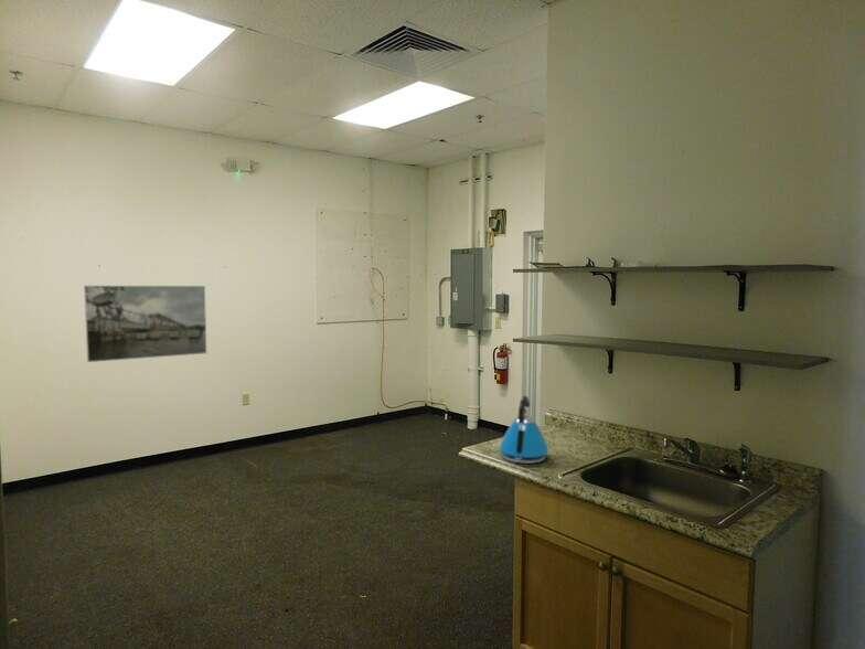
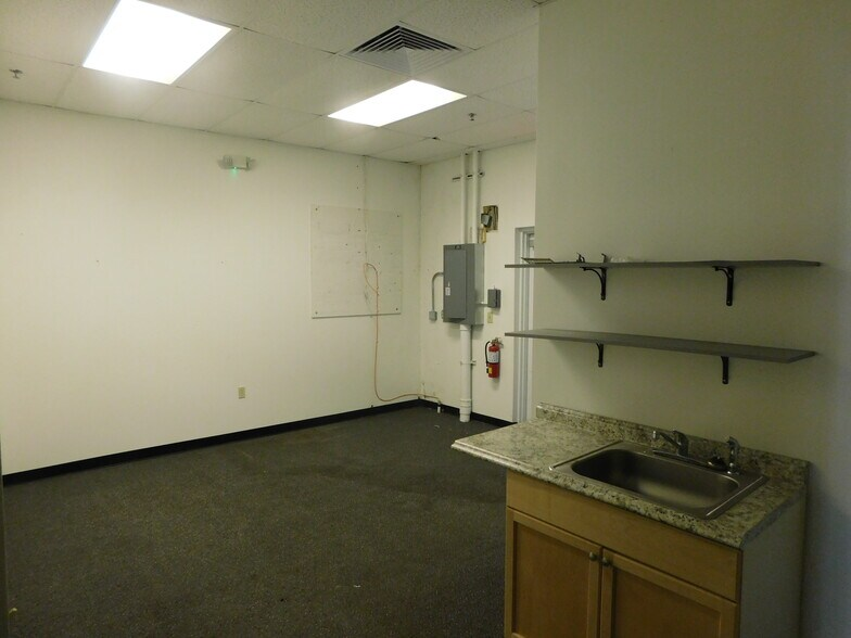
- kettle [499,395,549,465]
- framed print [83,285,207,363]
